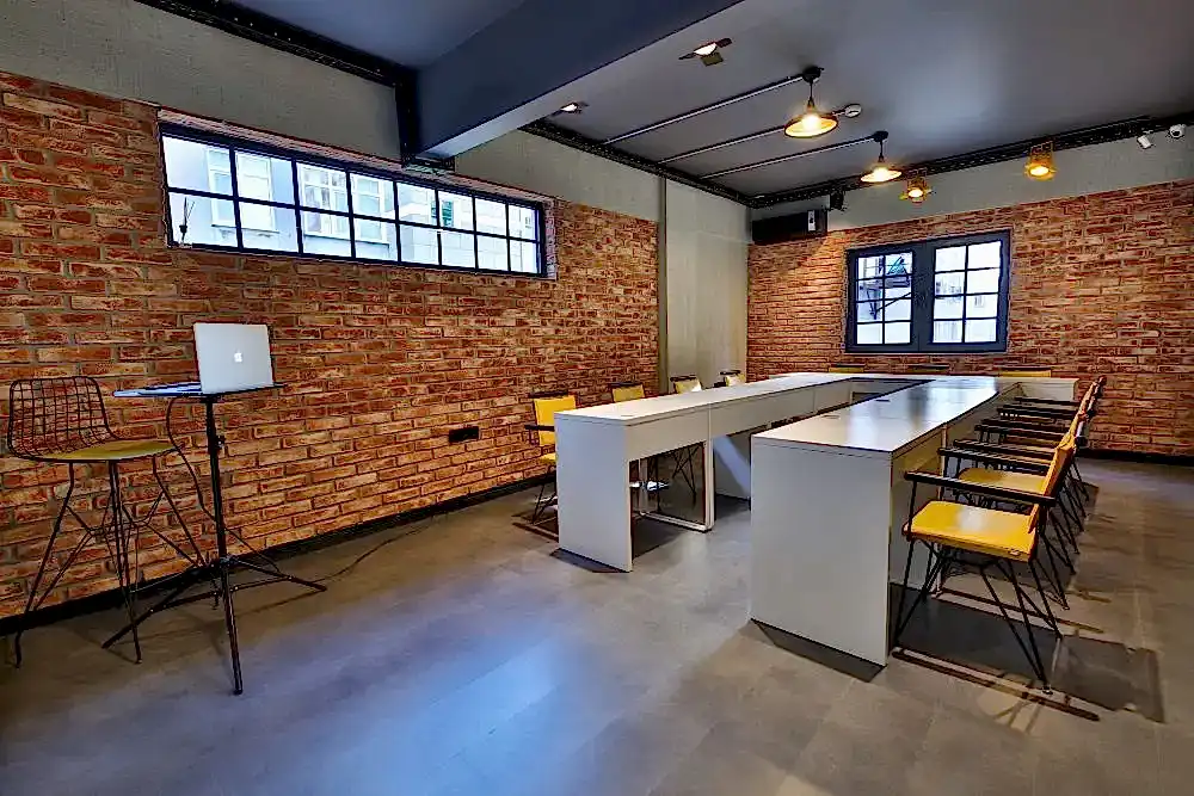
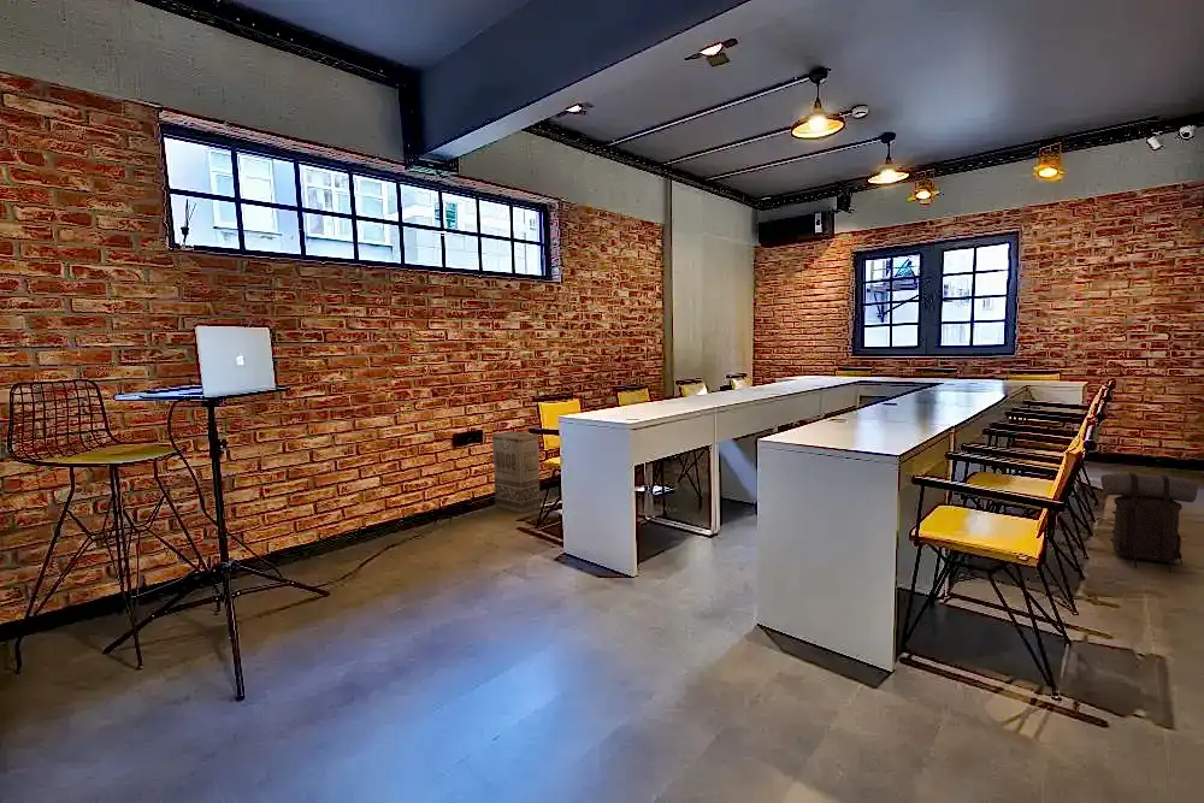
+ backpack [1099,472,1199,574]
+ cardboard box [491,430,542,514]
